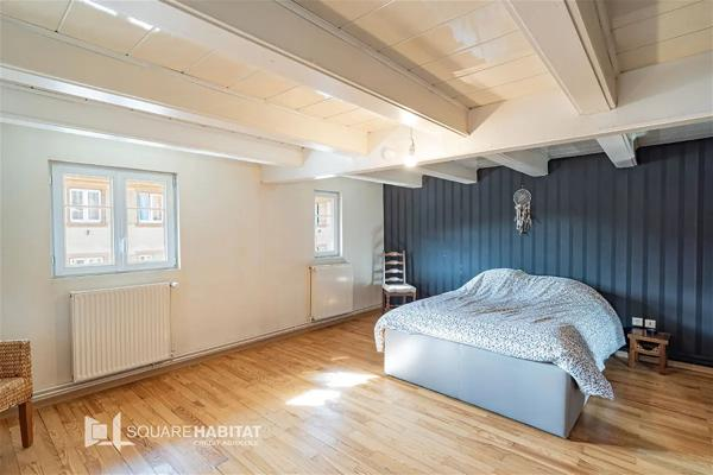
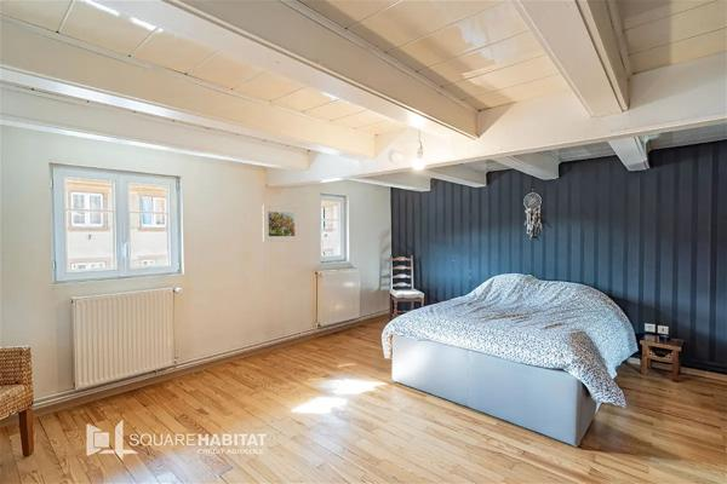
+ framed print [262,204,300,243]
